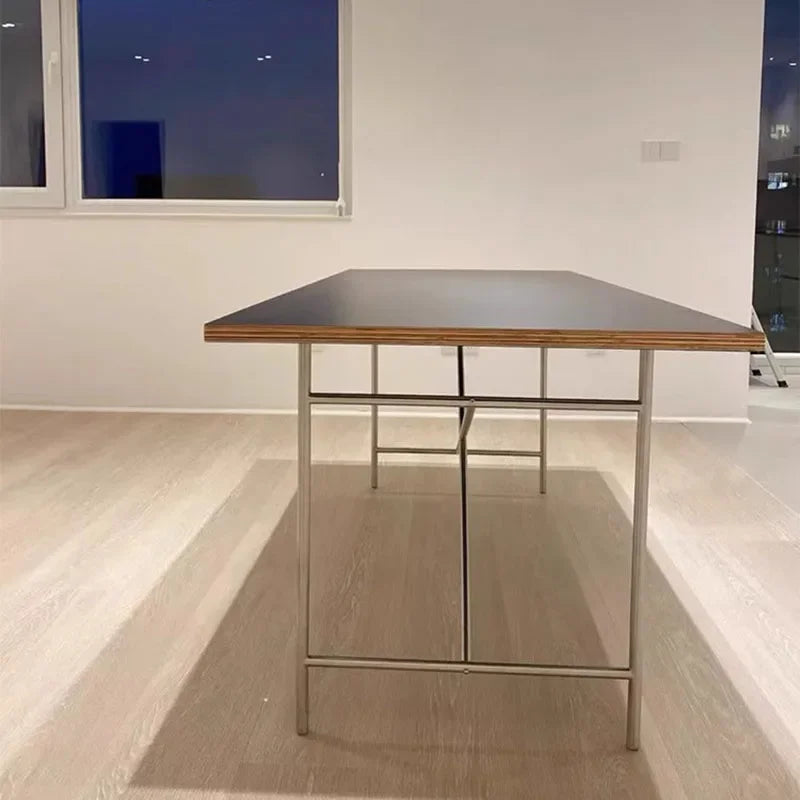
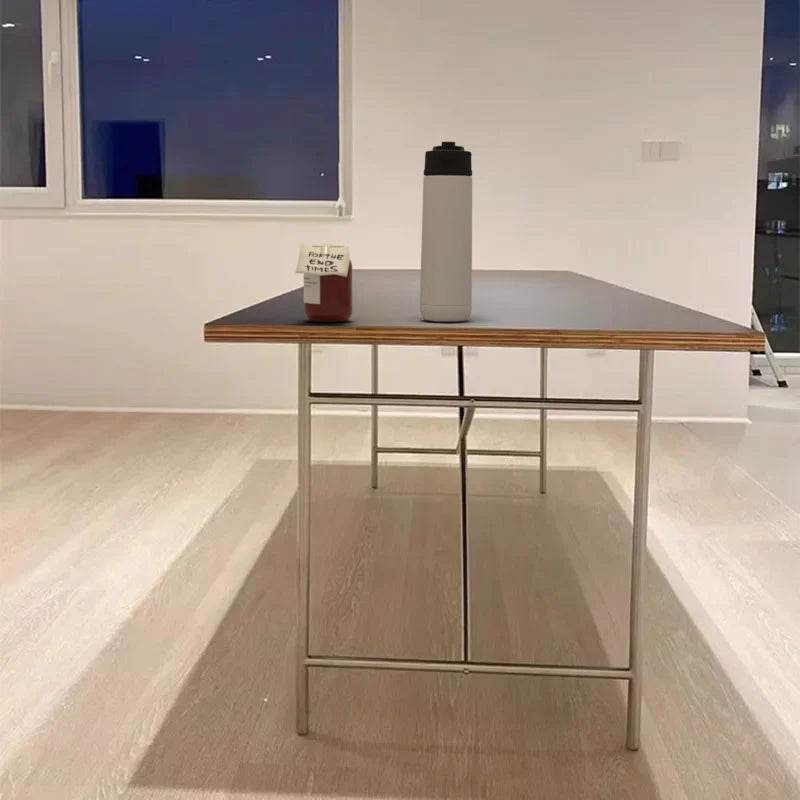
+ jar [294,243,353,323]
+ thermos bottle [419,141,473,323]
